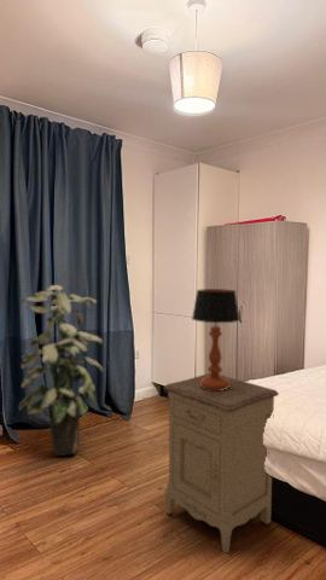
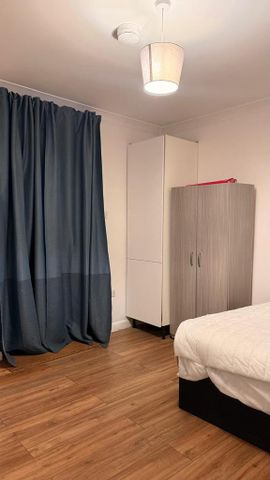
- table lamp [191,288,241,390]
- indoor plant [18,284,105,457]
- nightstand [163,372,280,553]
